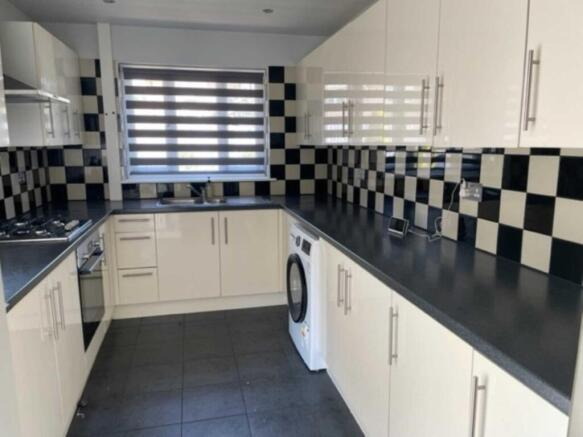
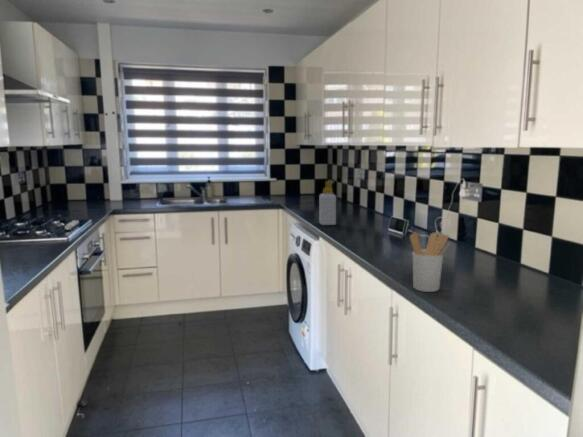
+ soap bottle [318,180,337,226]
+ utensil holder [409,231,451,293]
